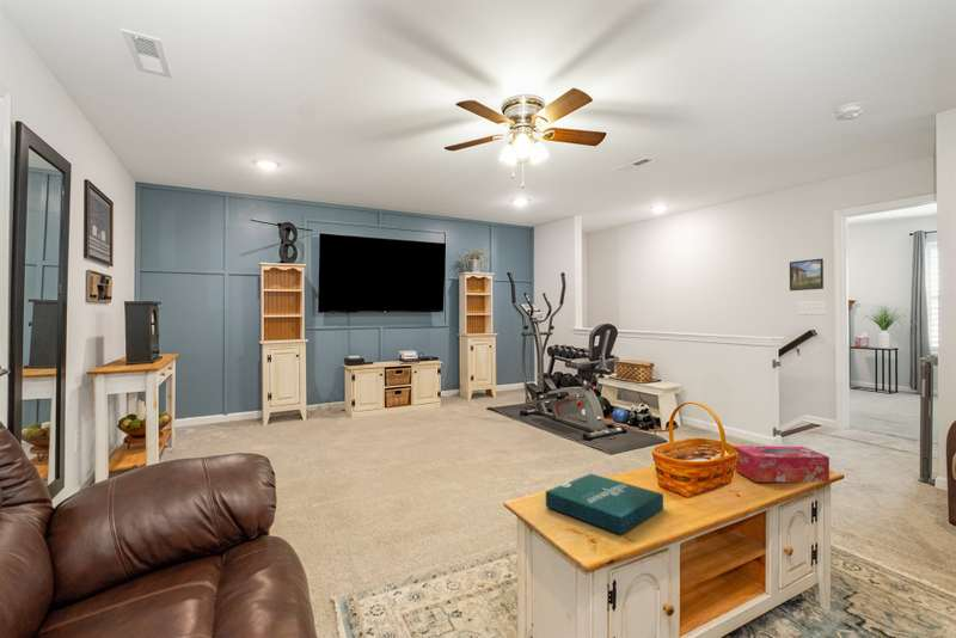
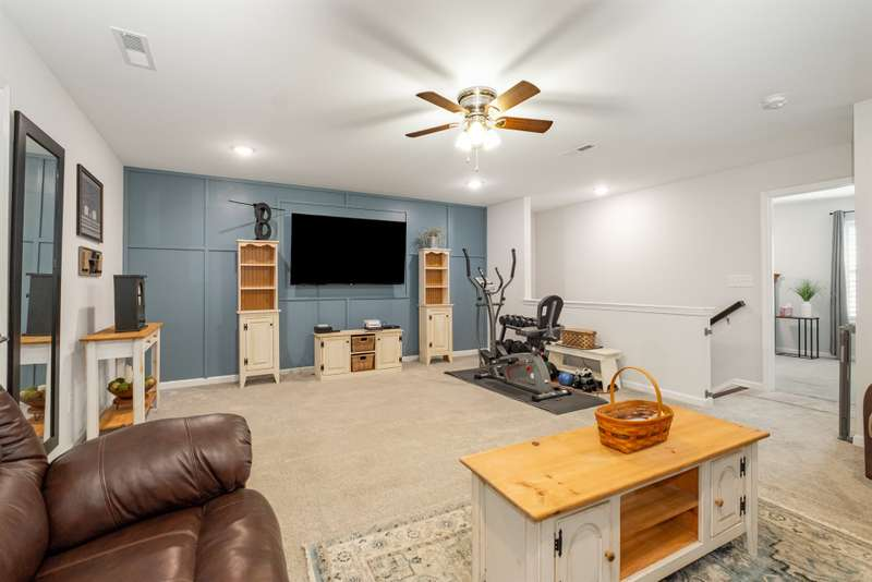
- pizza box [545,473,664,535]
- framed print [789,258,825,292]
- tissue box [733,444,831,484]
